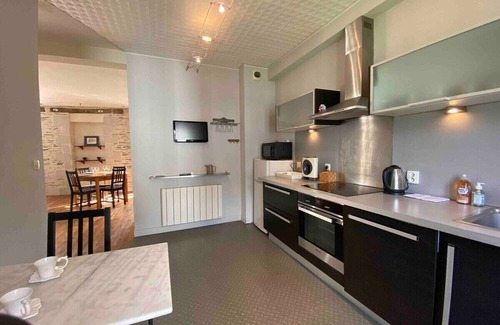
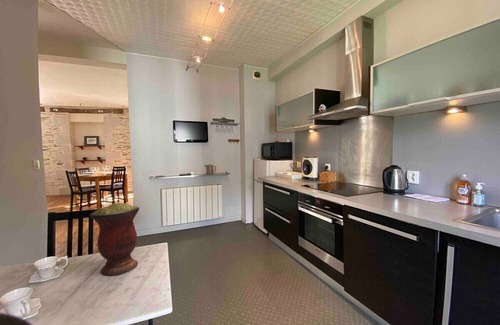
+ vase [89,202,140,277]
